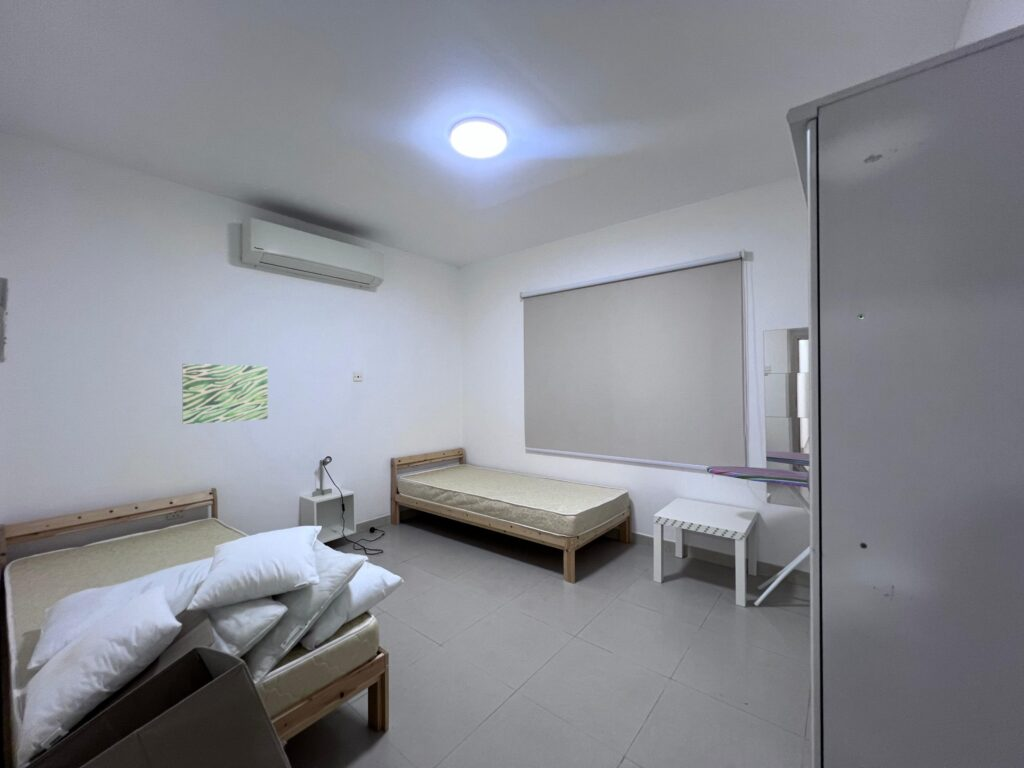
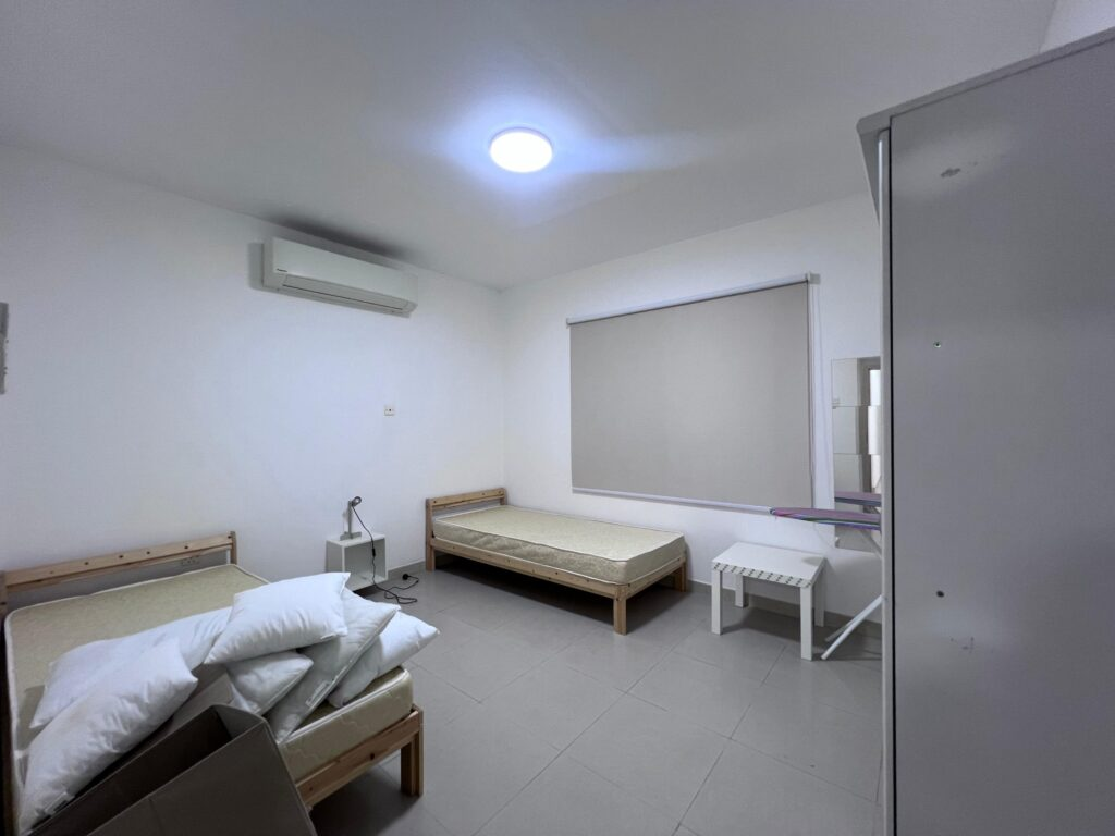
- wall art [182,363,269,425]
